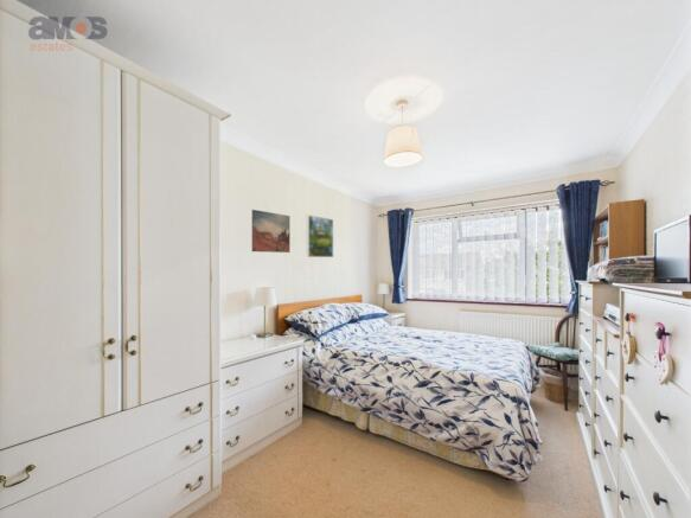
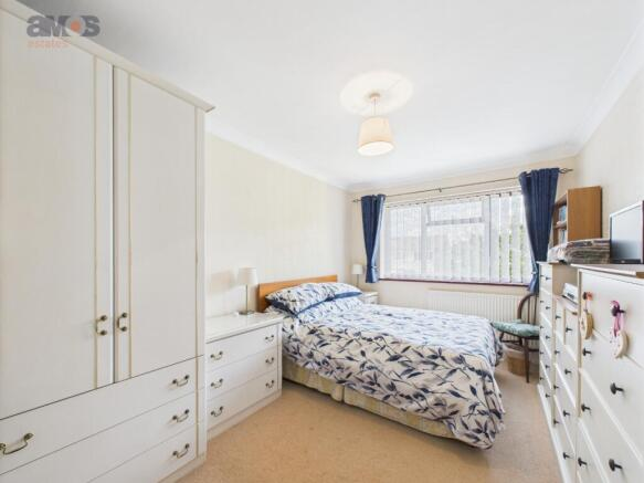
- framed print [306,213,334,258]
- wall art [251,209,292,254]
